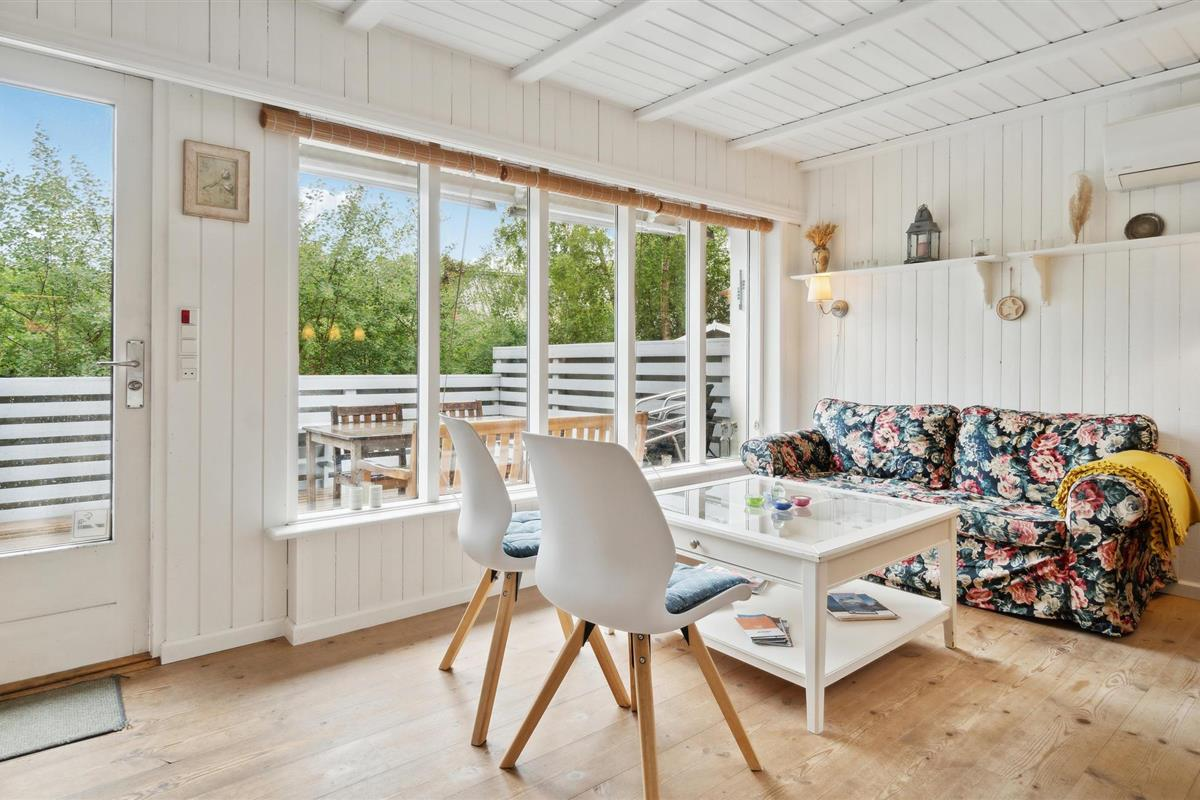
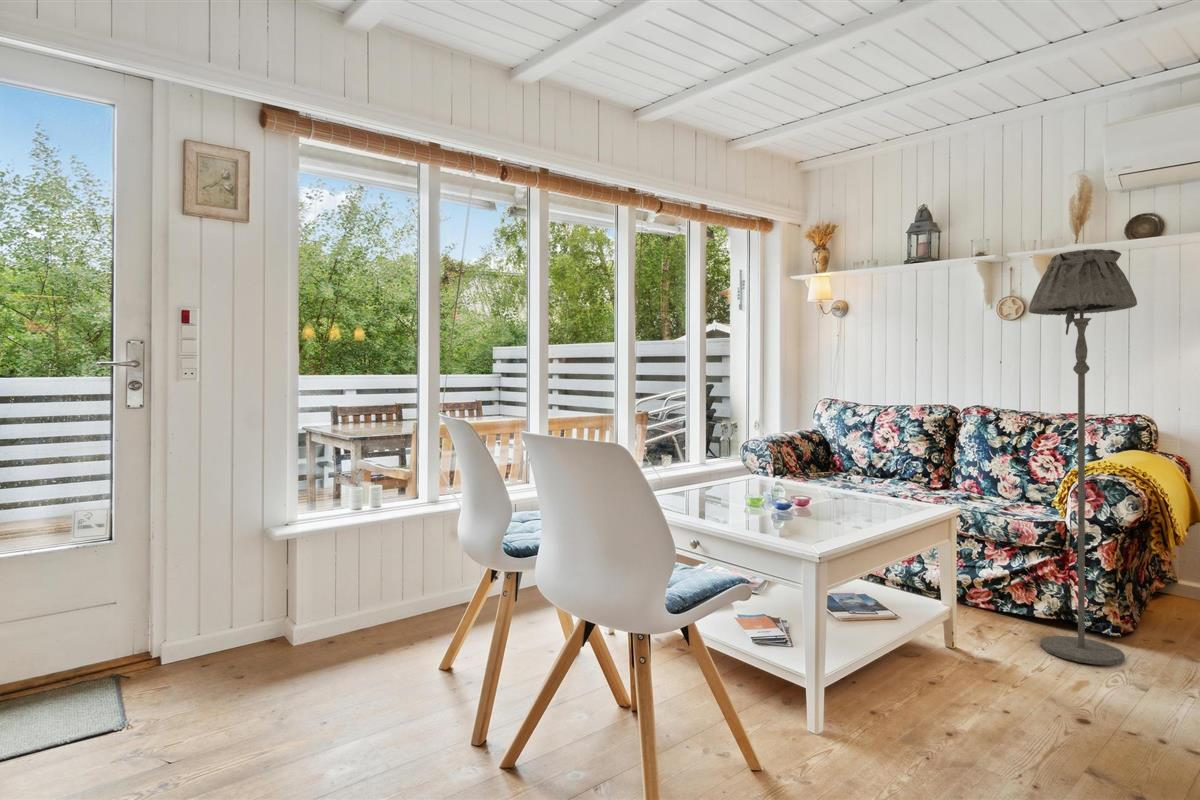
+ floor lamp [1027,248,1138,666]
